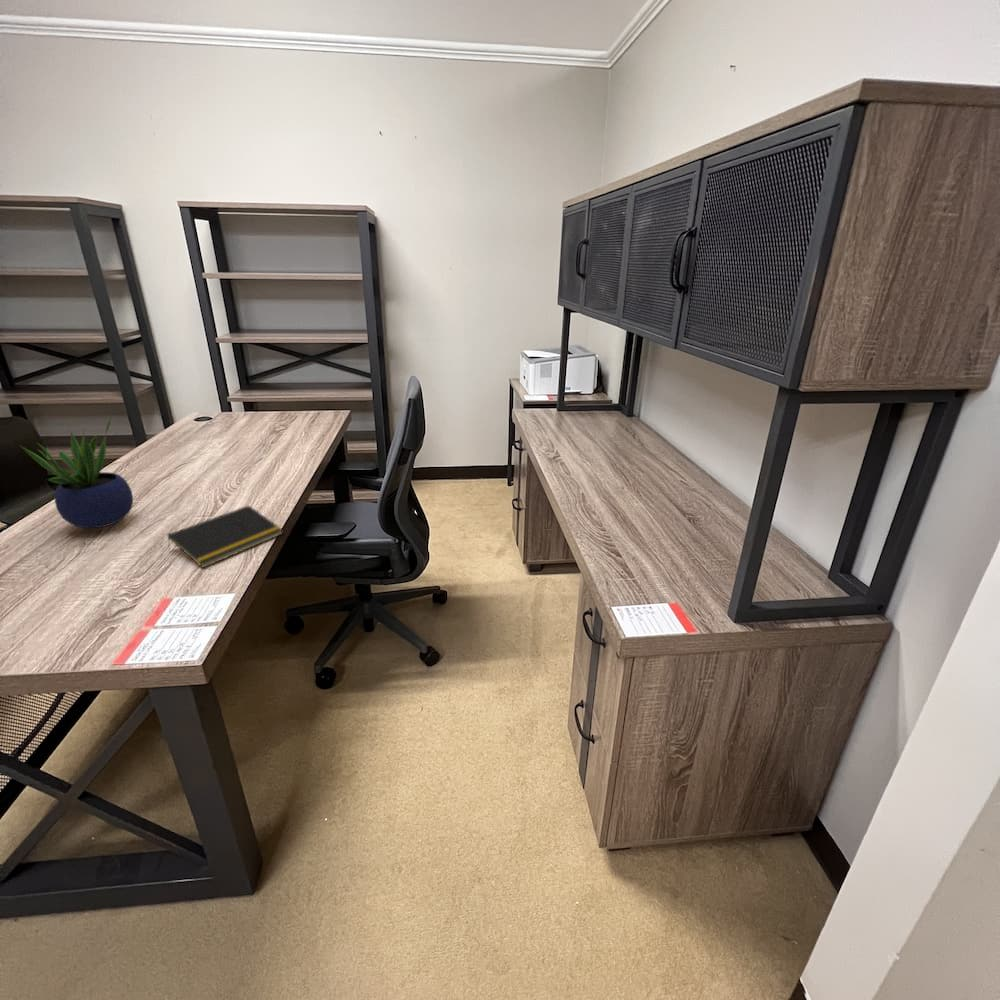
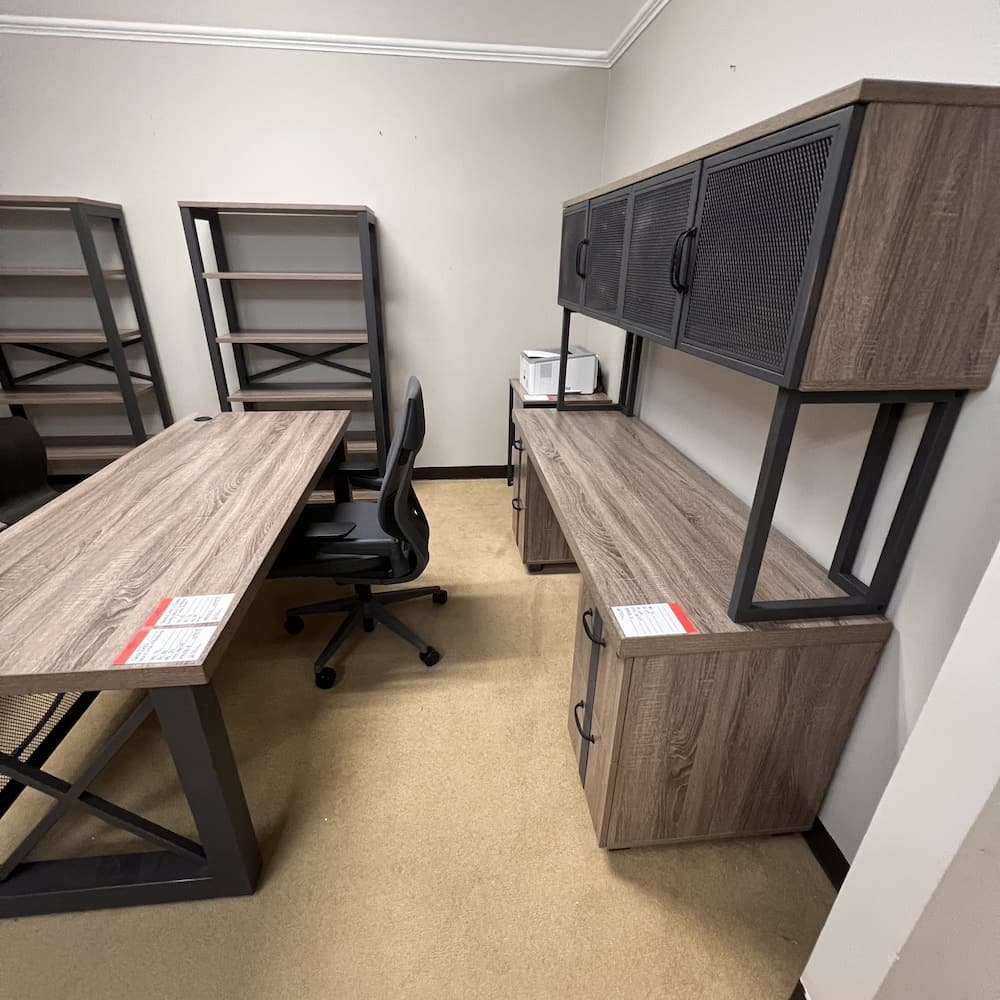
- notepad [166,504,284,569]
- potted plant [18,416,134,529]
